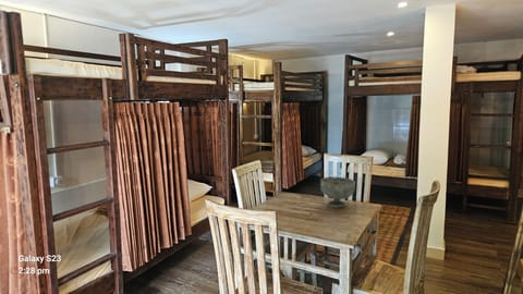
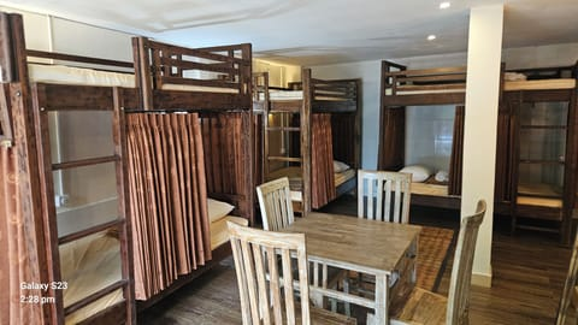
- decorative bowl [319,176,356,209]
